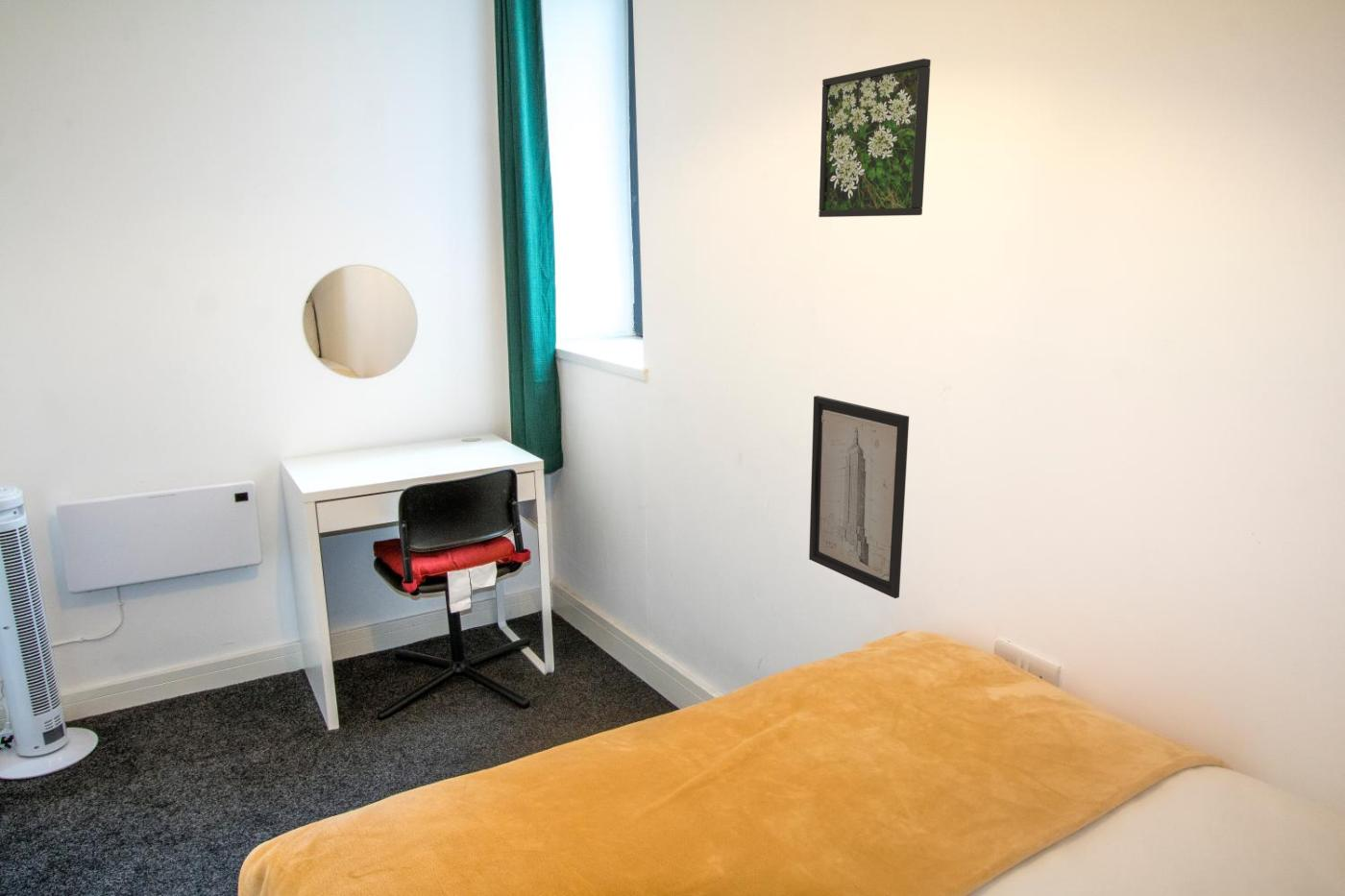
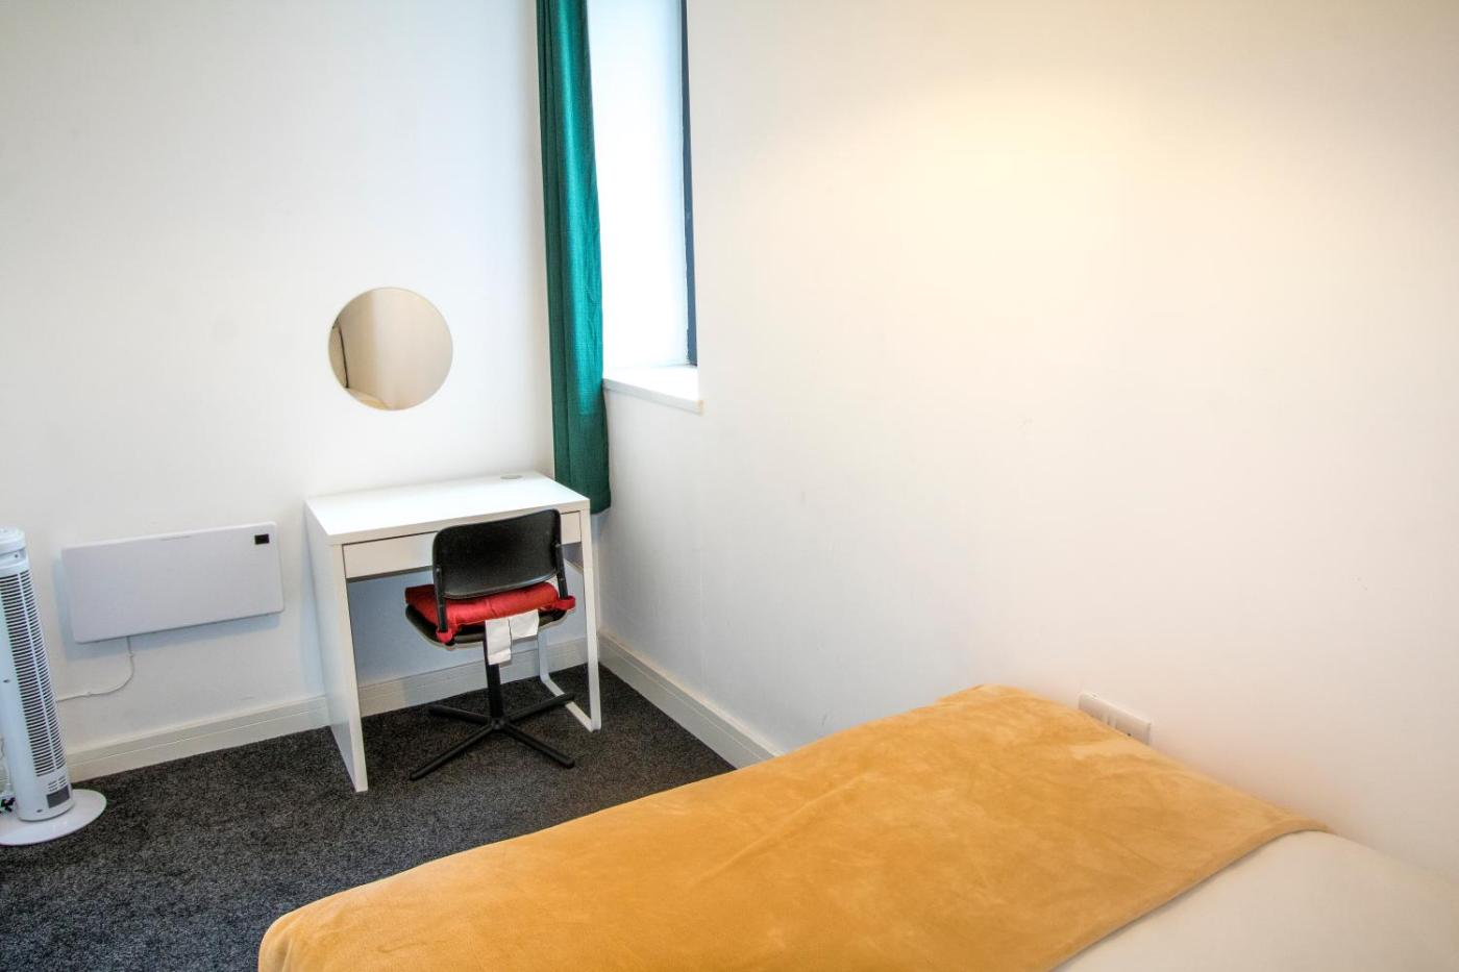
- wall art [808,395,910,599]
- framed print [818,58,932,218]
